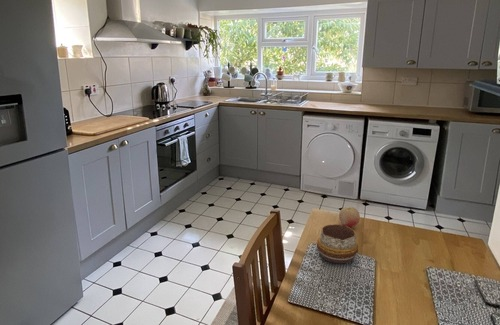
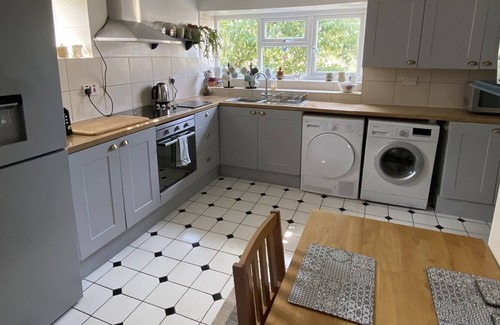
- decorative bowl [316,223,359,264]
- fruit [338,206,361,228]
